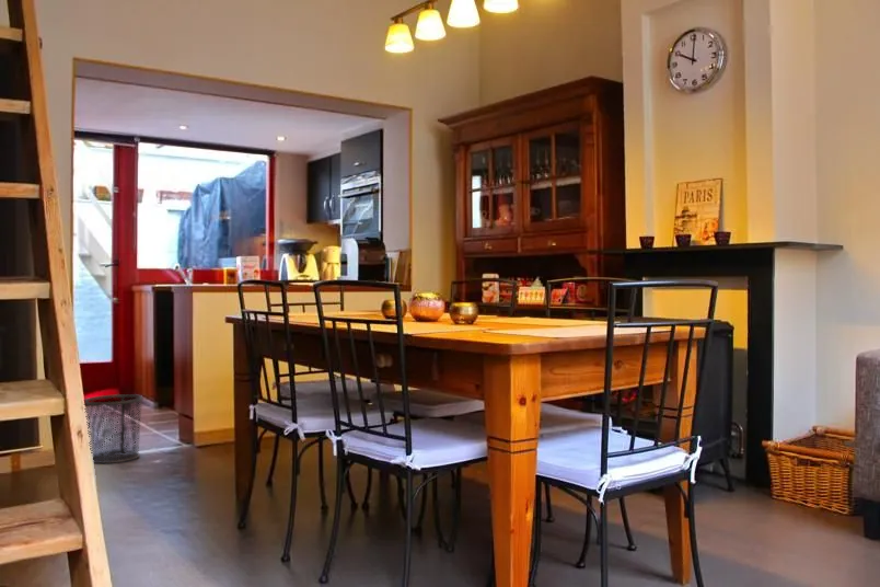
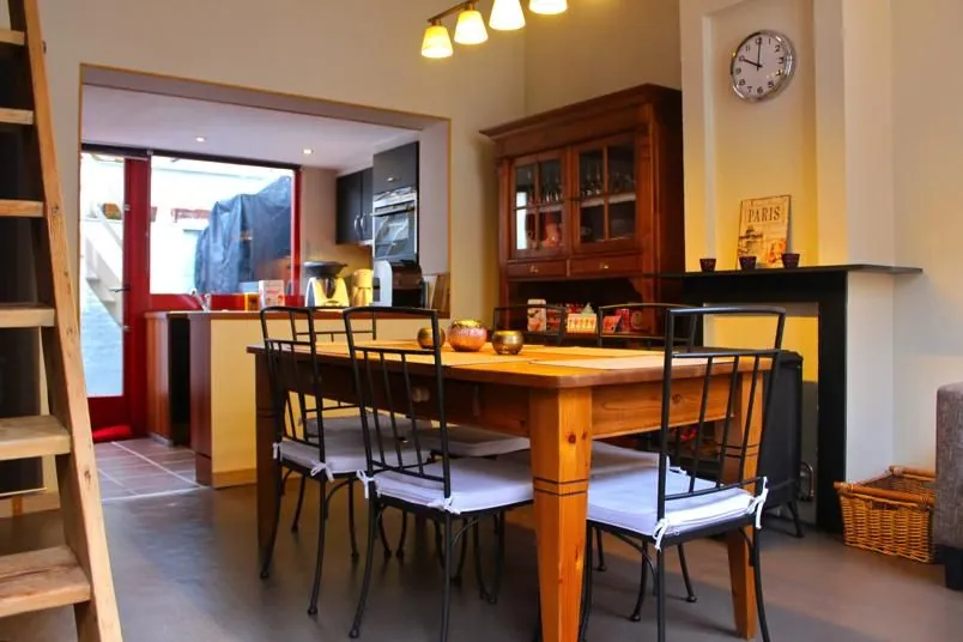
- trash can [84,393,144,464]
